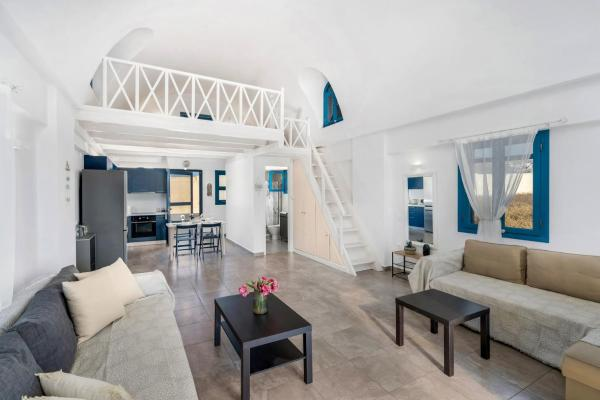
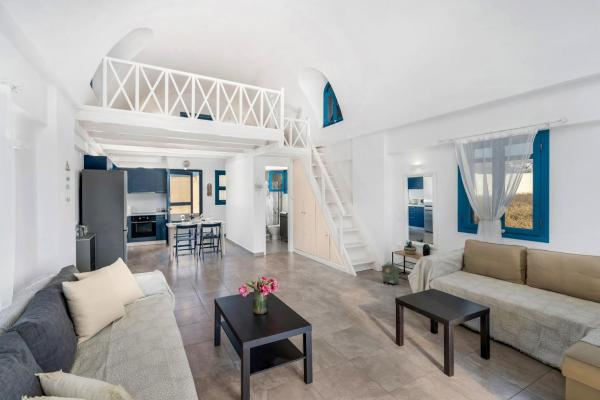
+ backpack [381,260,408,287]
